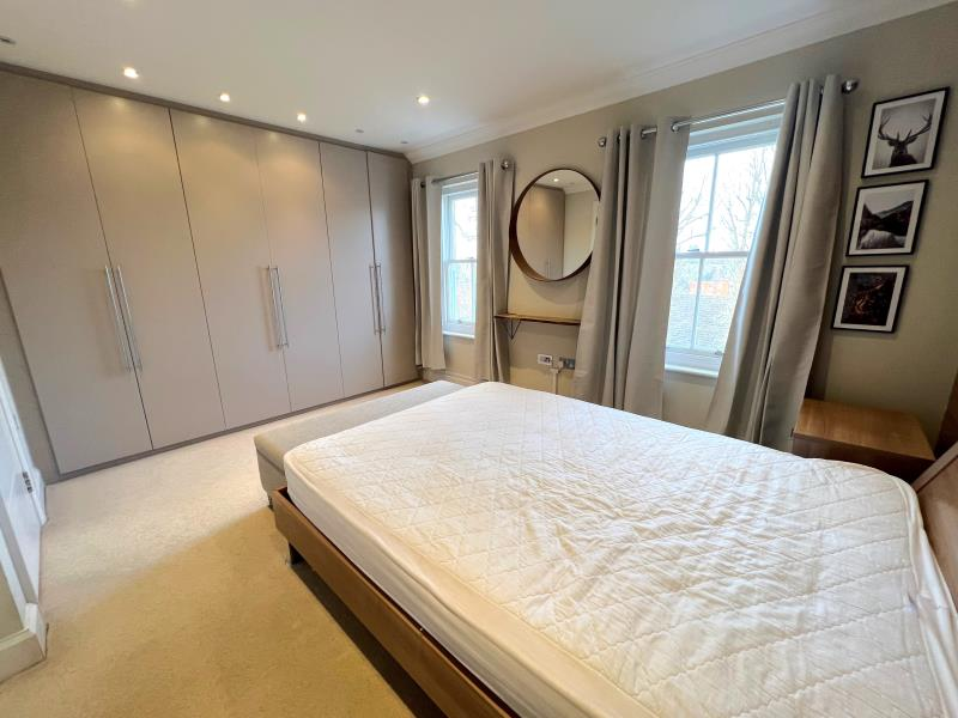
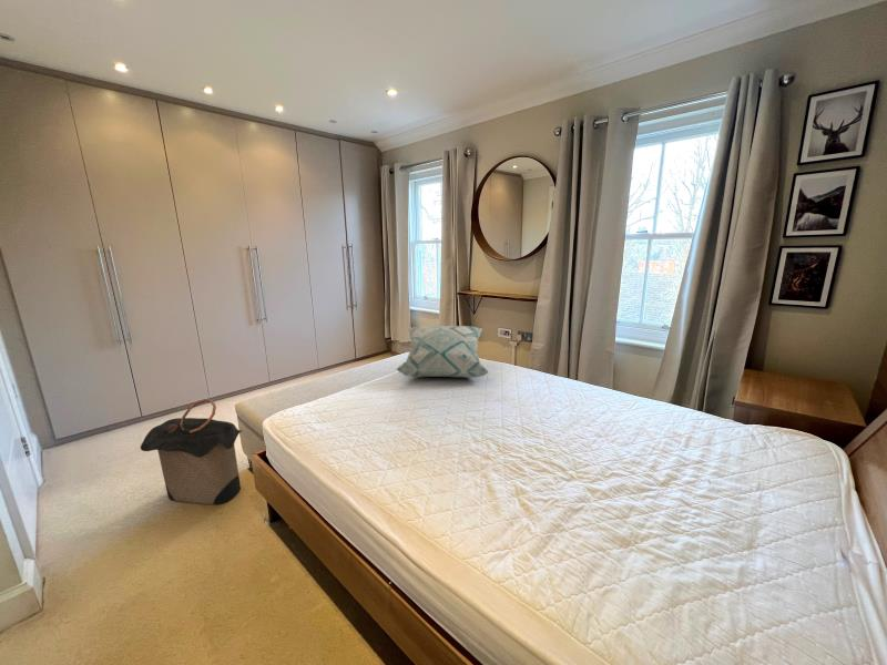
+ laundry hamper [140,398,244,505]
+ decorative pillow [395,325,489,379]
